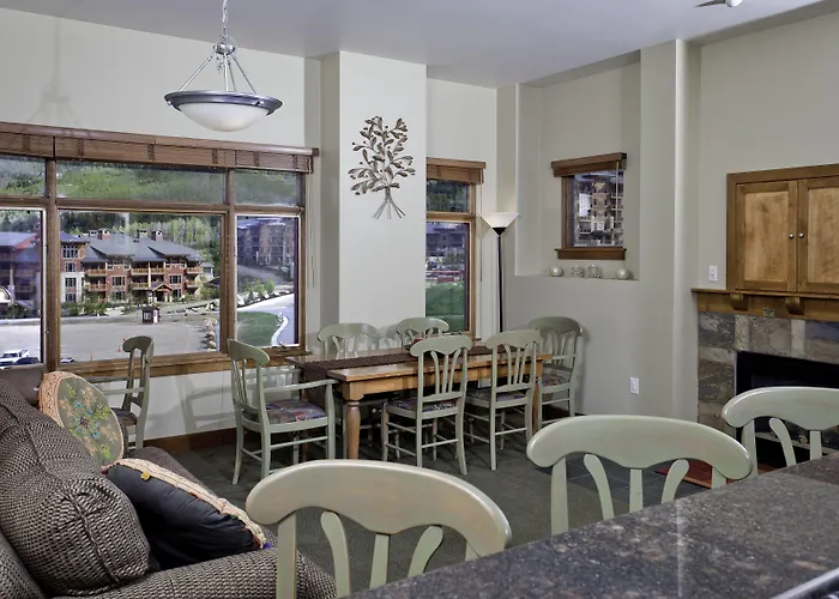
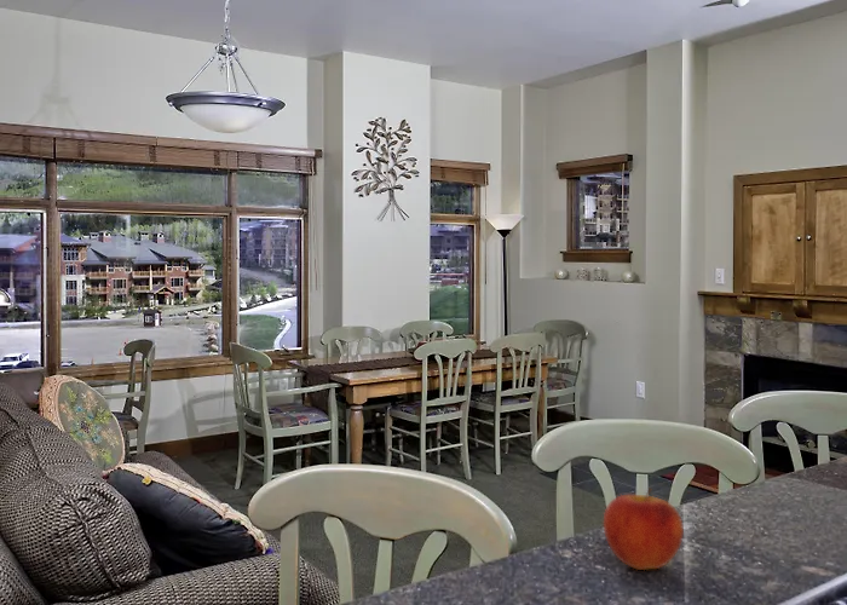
+ apple [603,486,685,571]
